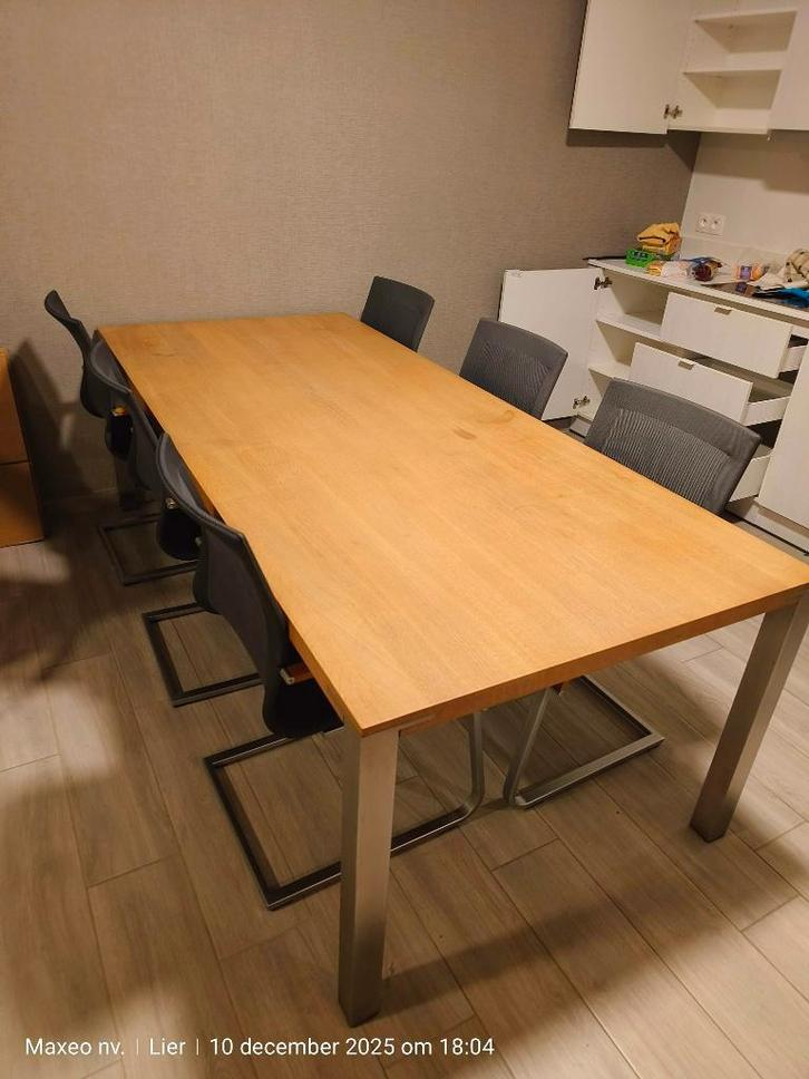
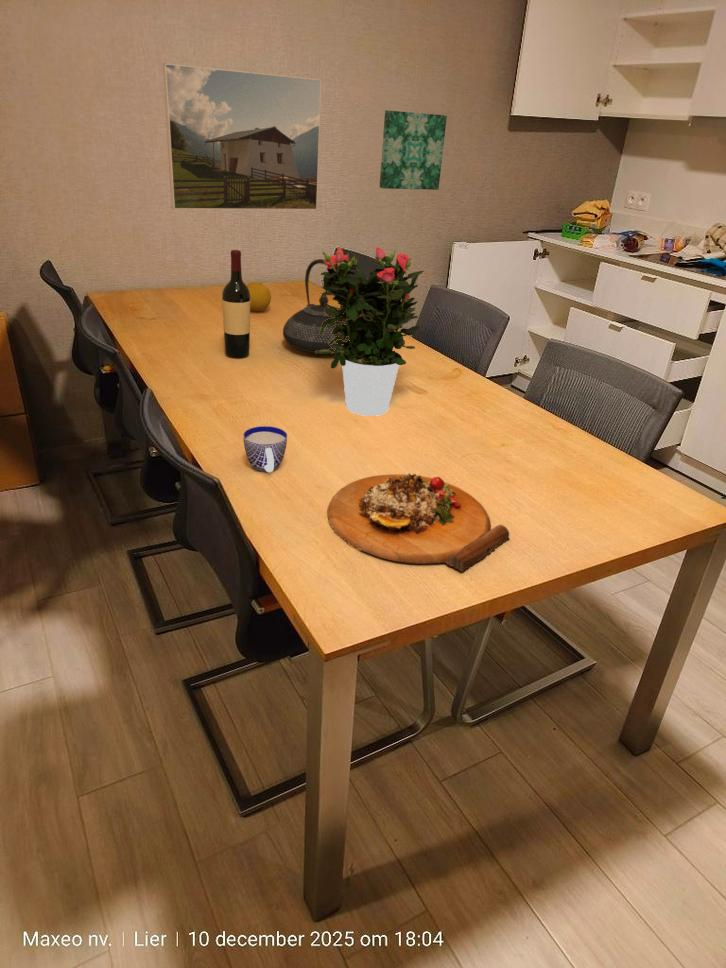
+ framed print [162,62,323,211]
+ cutting board [326,472,511,572]
+ wine bottle [221,249,251,359]
+ wall art [379,109,448,191]
+ potted flower [314,246,425,417]
+ teapot [282,258,350,355]
+ fruit [246,281,272,312]
+ cup [242,425,288,473]
